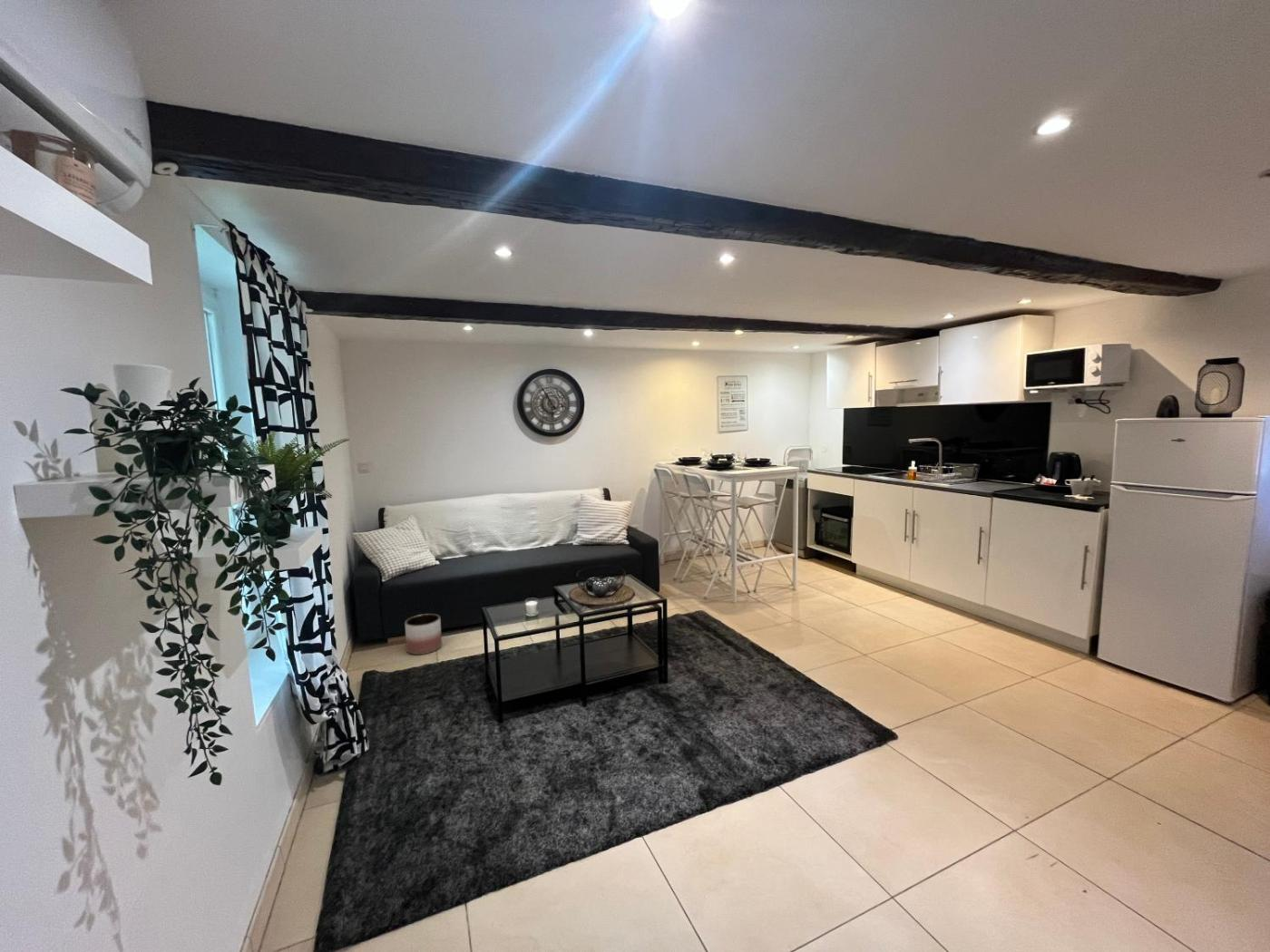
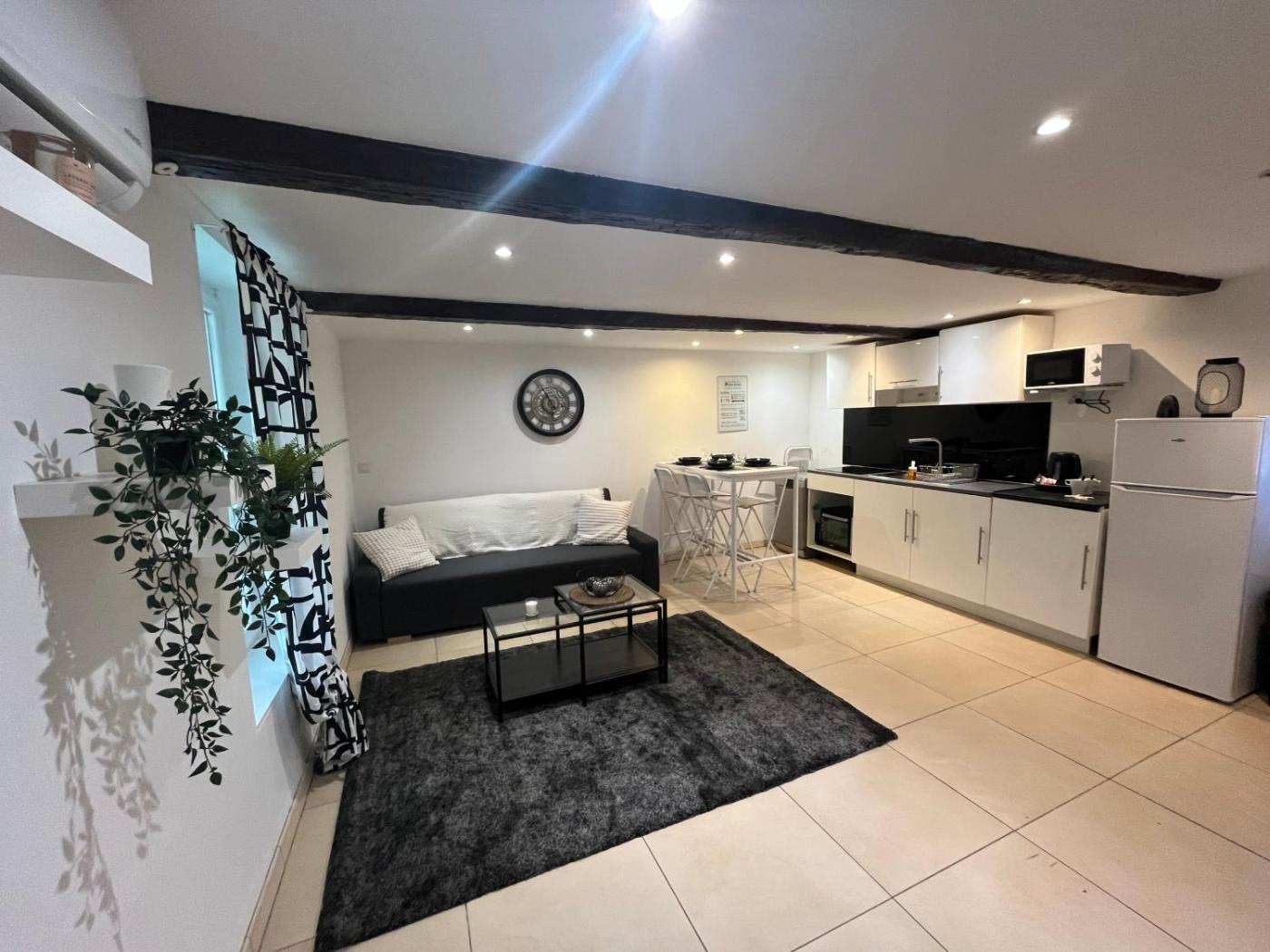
- planter [404,613,443,656]
